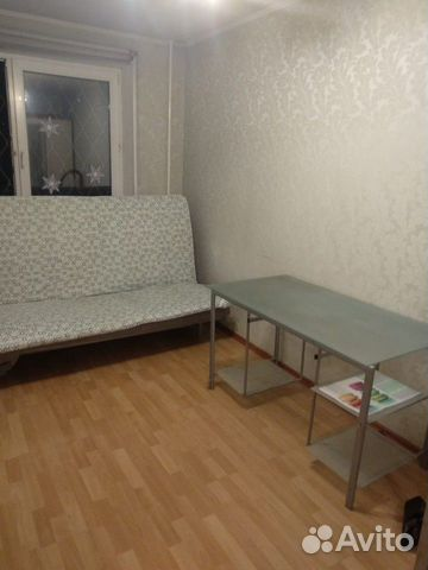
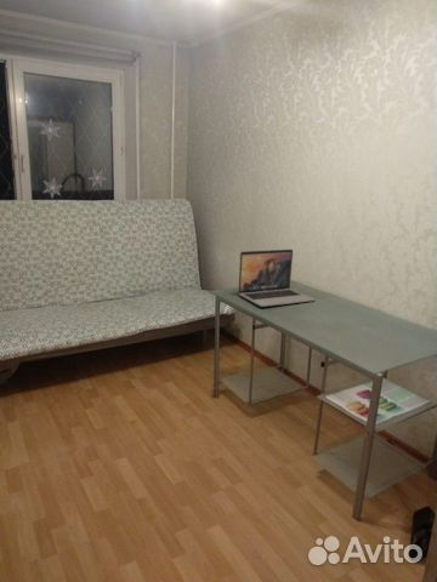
+ laptop [237,249,316,308]
